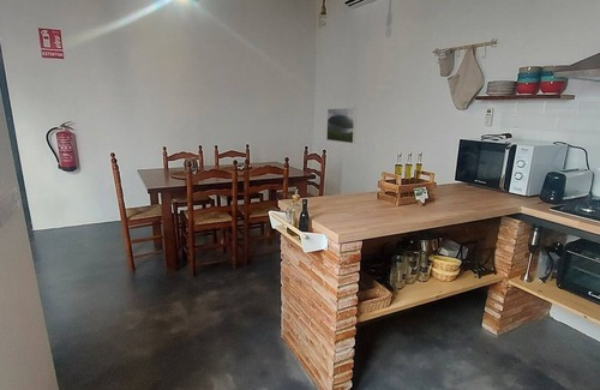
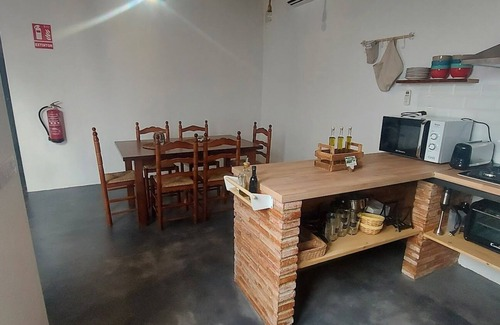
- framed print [325,107,358,144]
